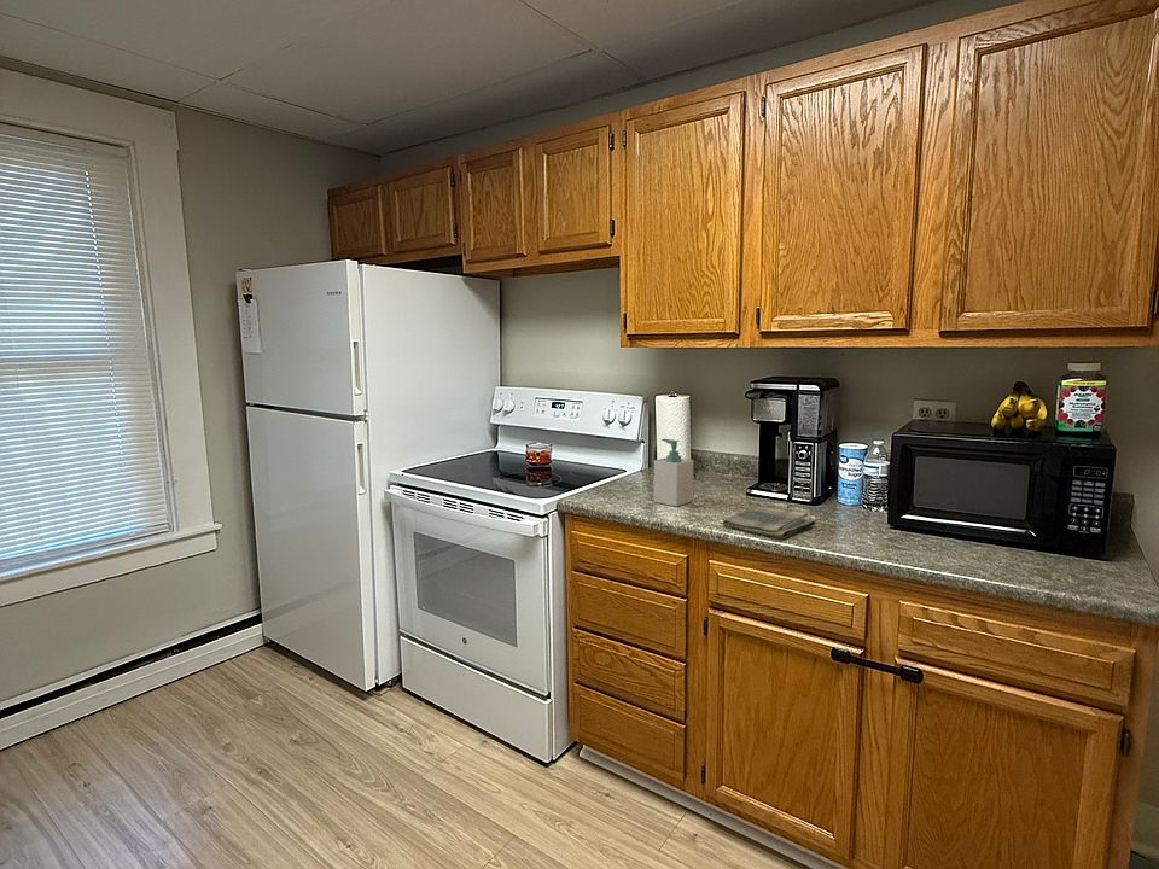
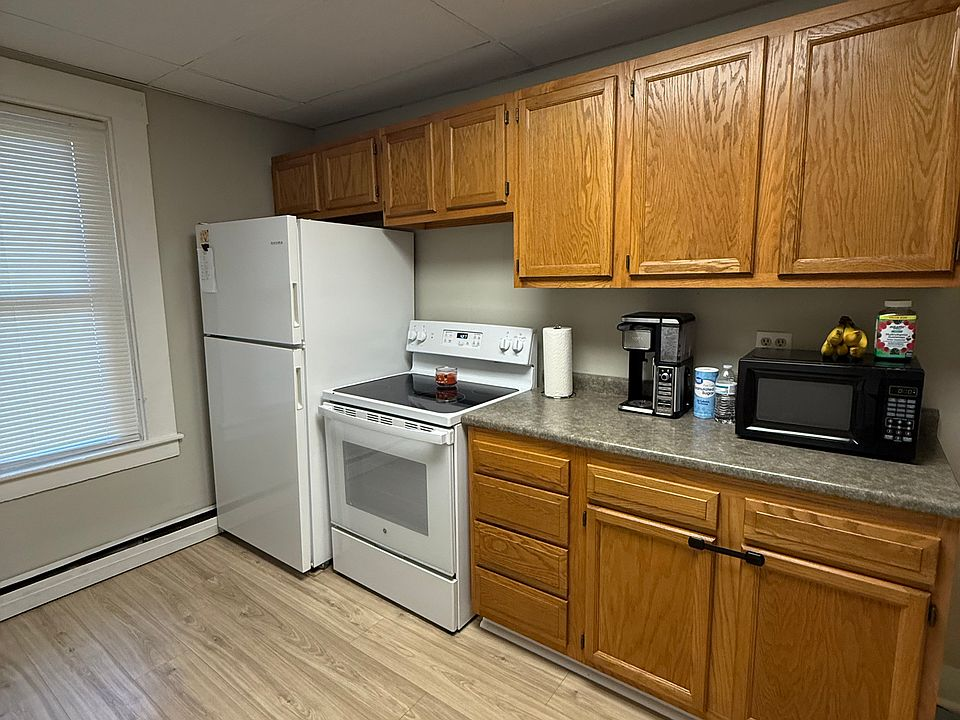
- soap bottle [653,438,694,507]
- dish towel [722,506,816,540]
